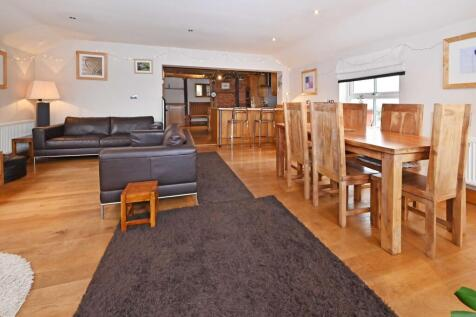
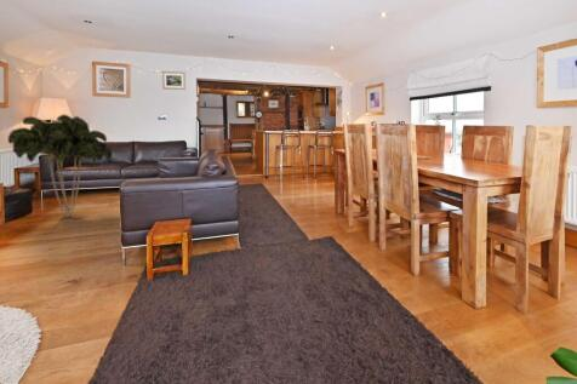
+ indoor plant [7,114,114,218]
